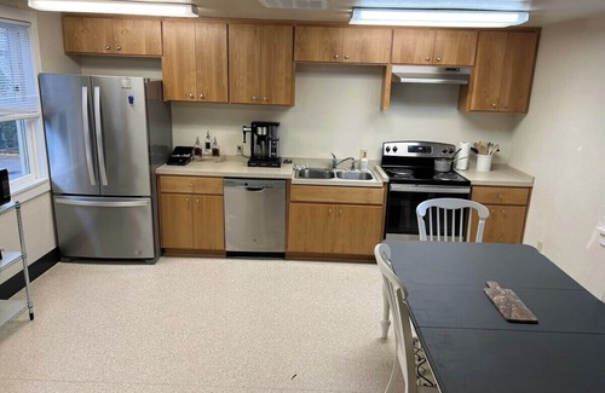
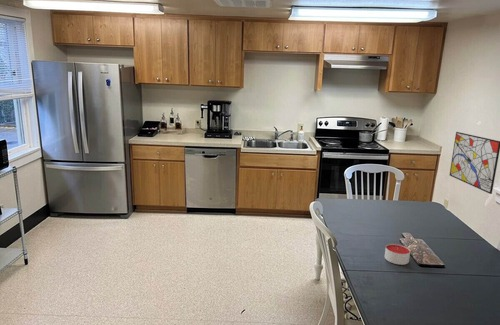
+ candle [384,243,411,266]
+ wall art [449,131,500,195]
